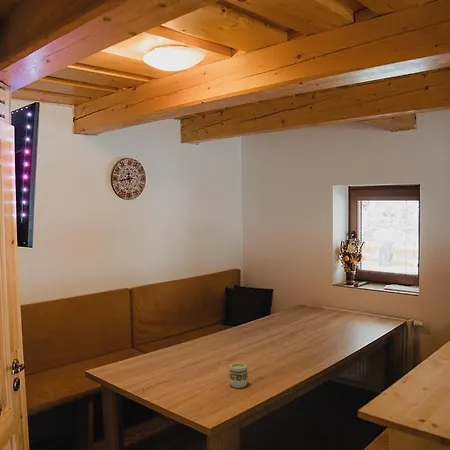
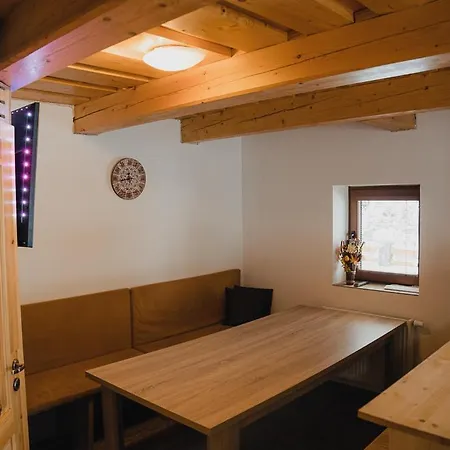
- cup [228,362,249,389]
